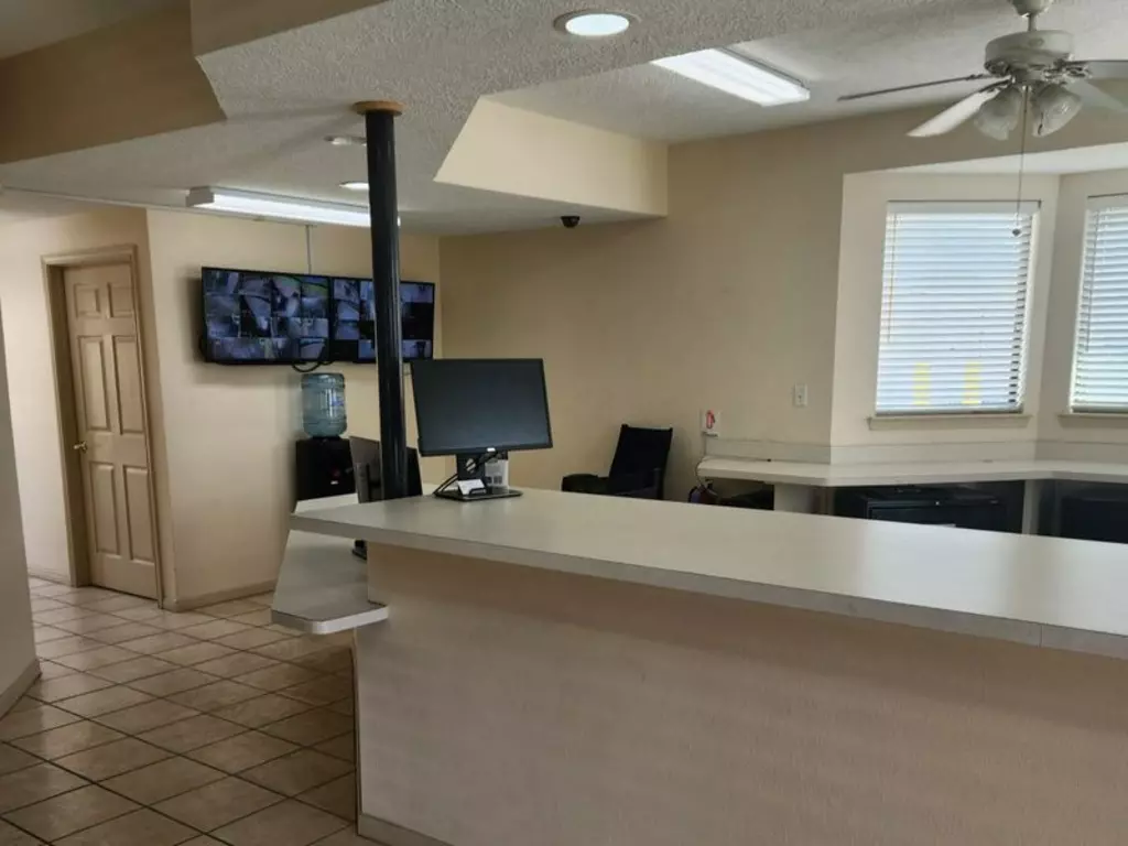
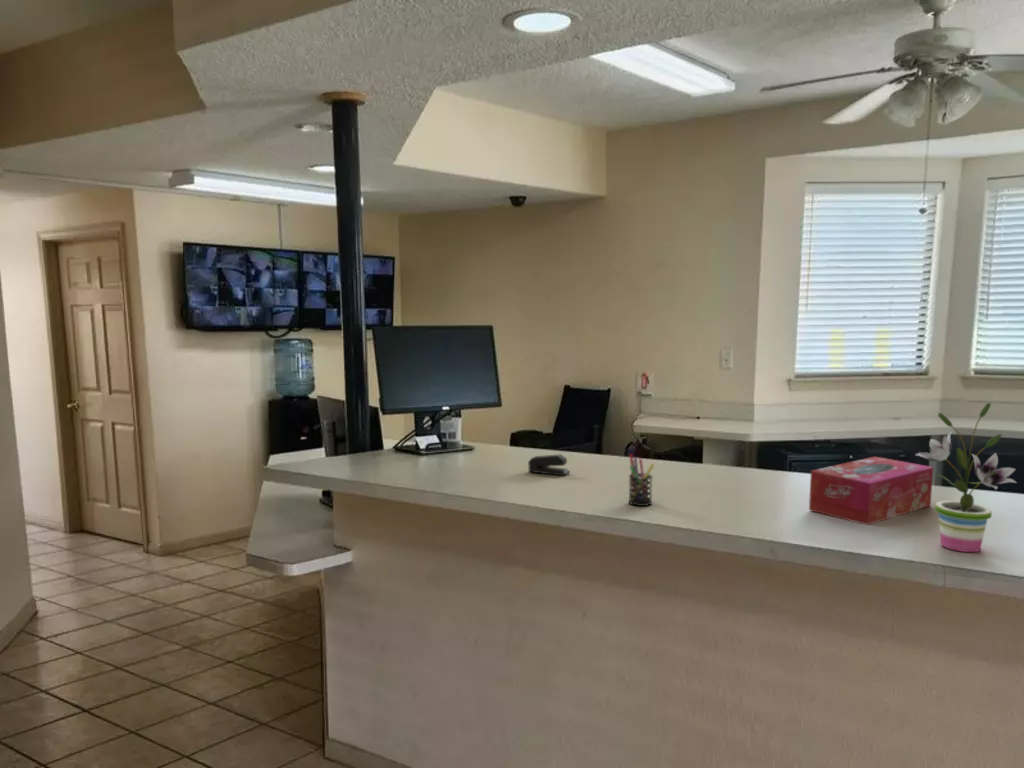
+ tissue box [808,456,934,526]
+ pen holder [628,453,655,507]
+ potted plant [915,402,1017,553]
+ stapler [527,453,571,477]
